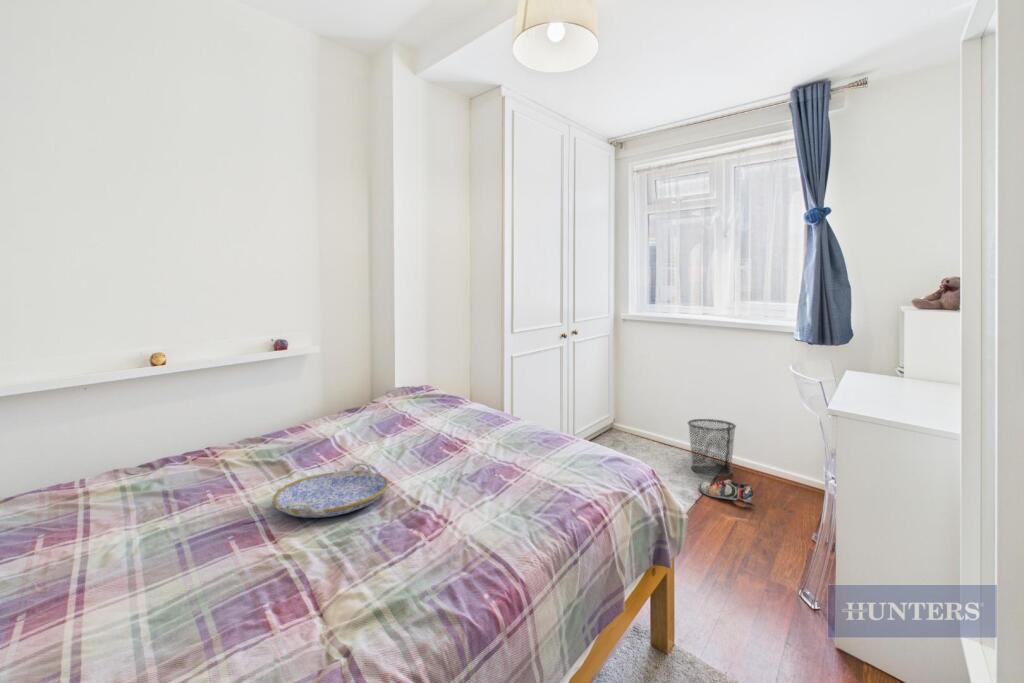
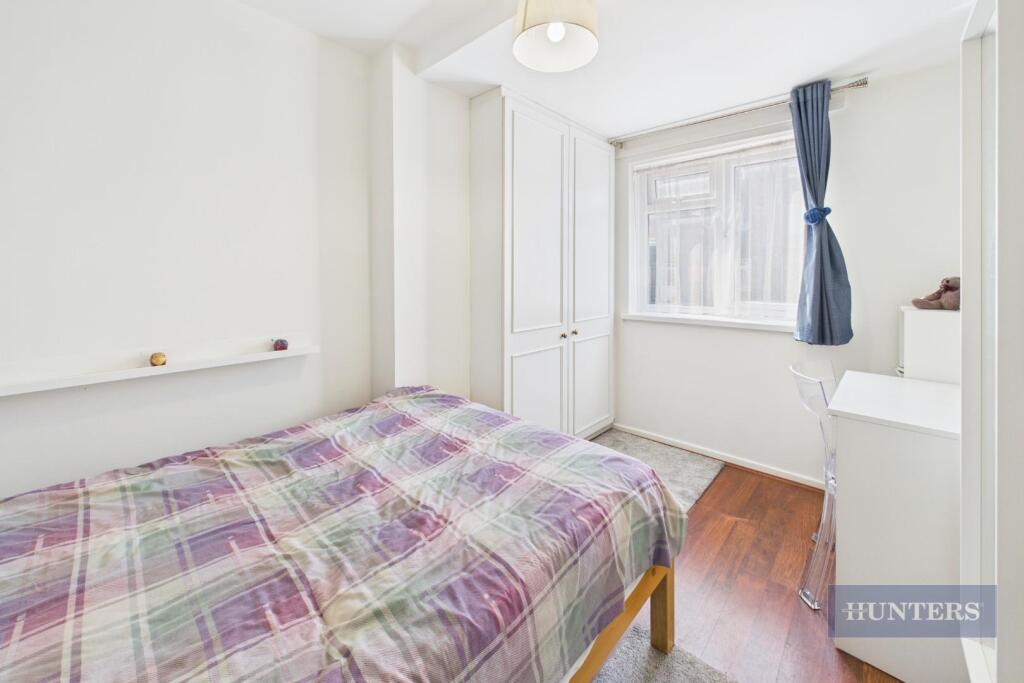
- waste bin [687,418,737,477]
- serving tray [271,462,390,519]
- shoe [698,478,754,503]
